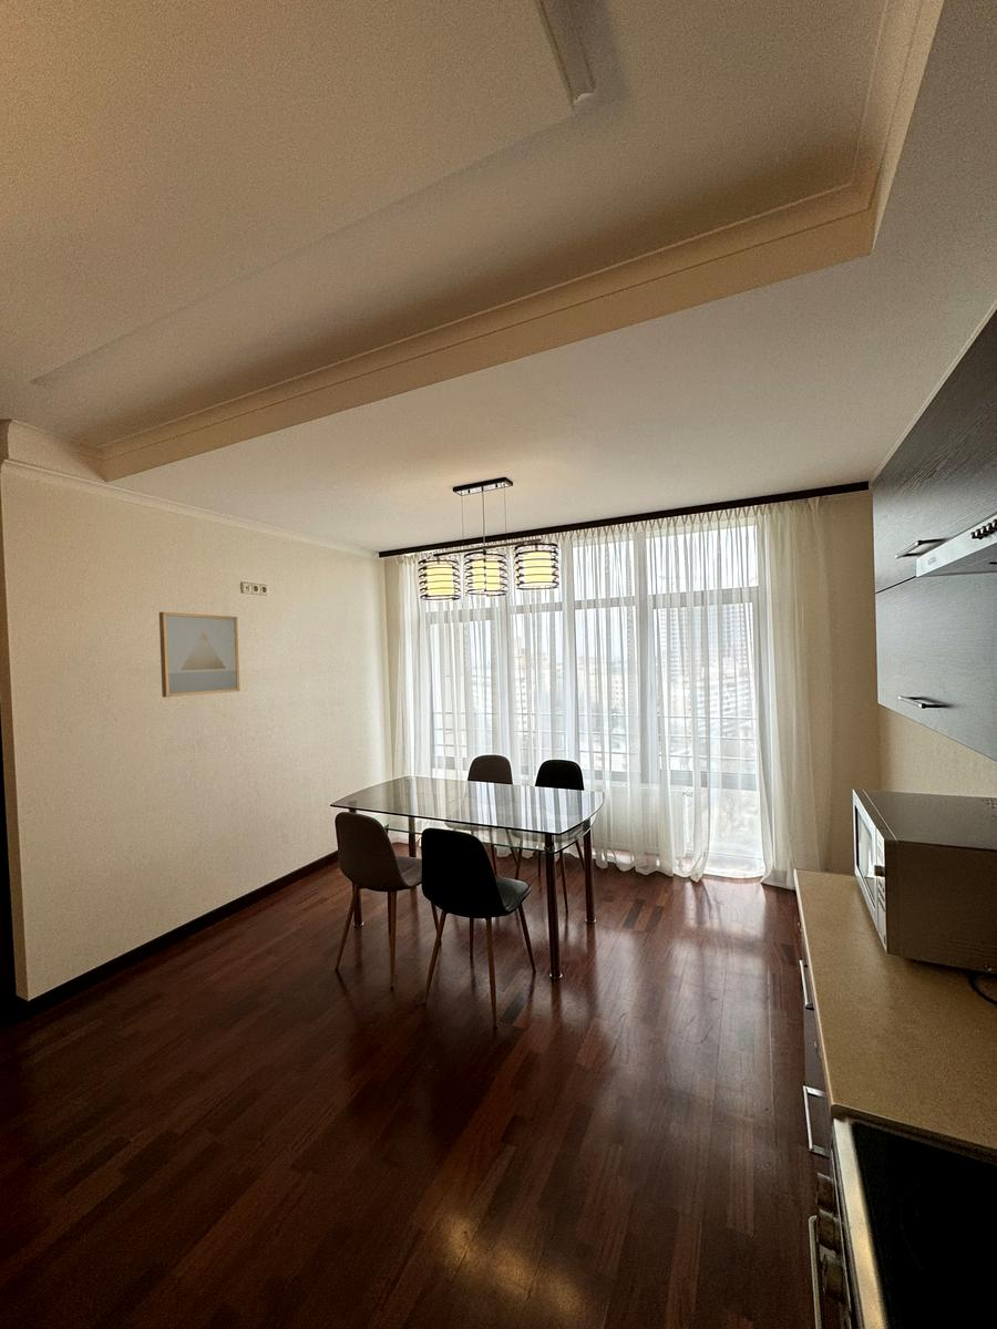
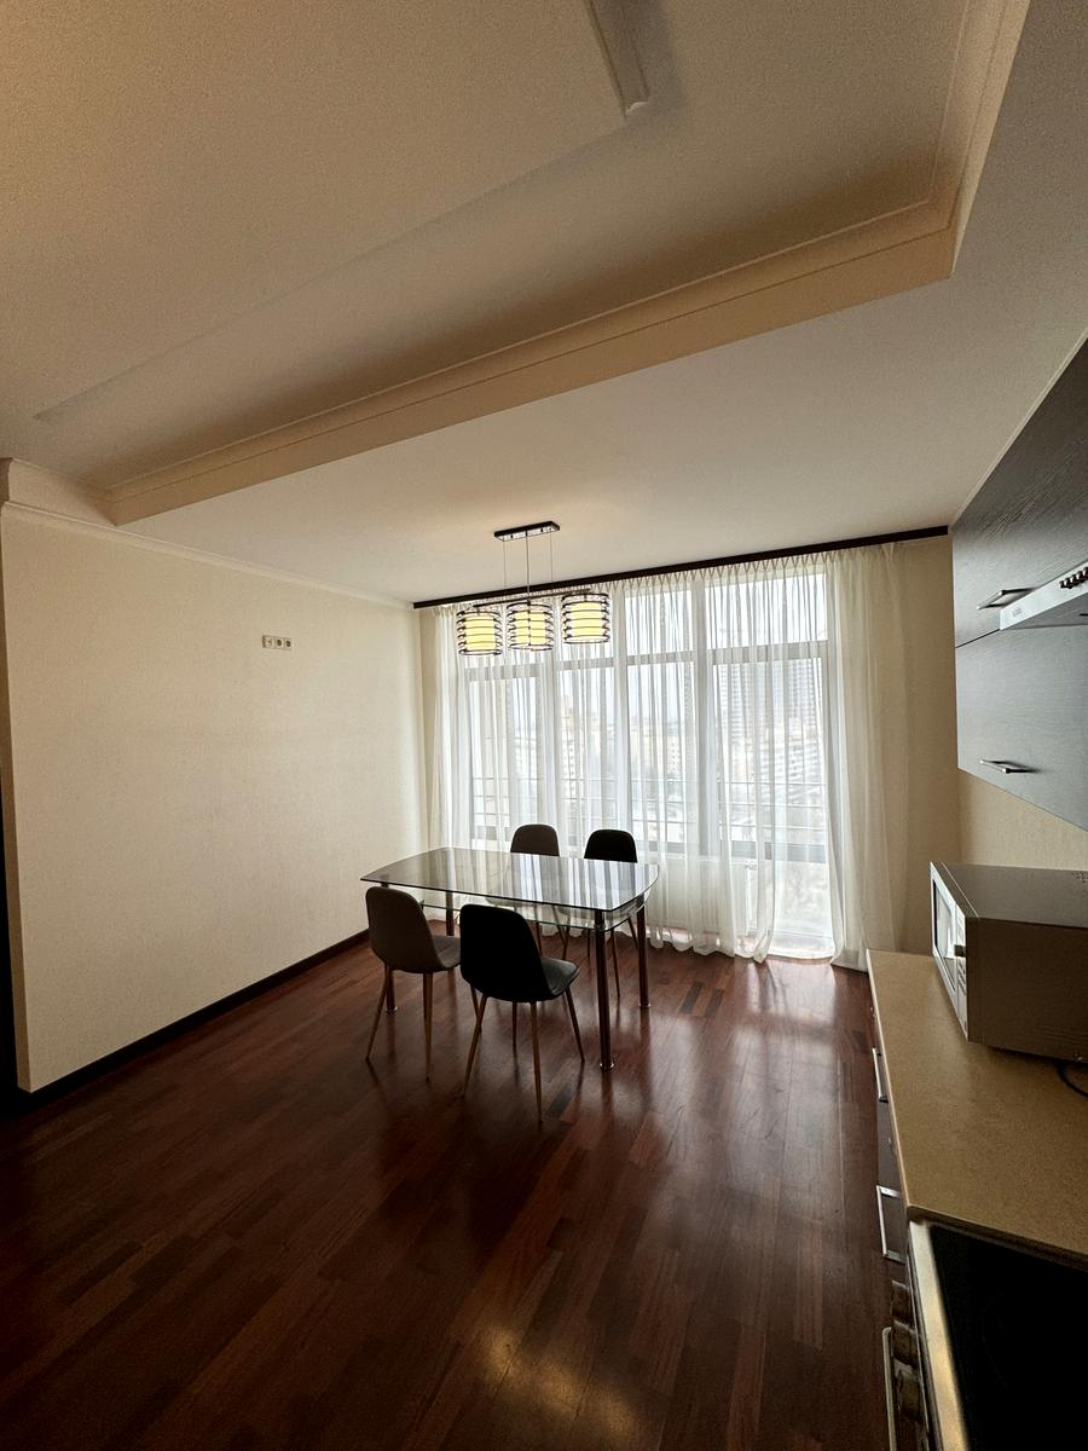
- wall art [158,611,240,698]
